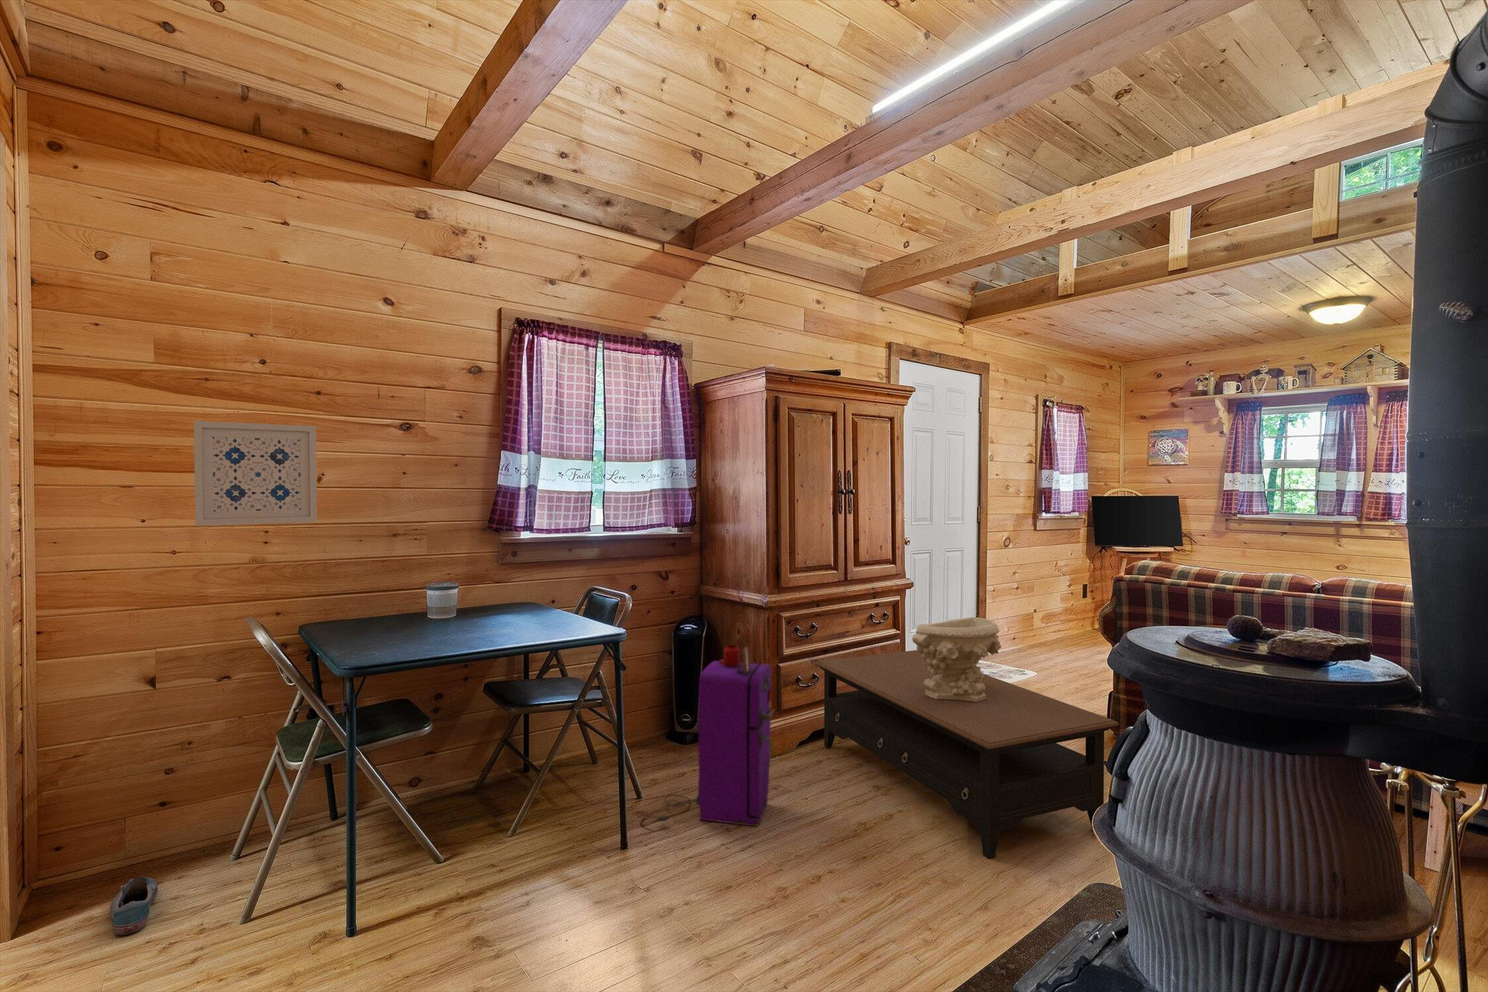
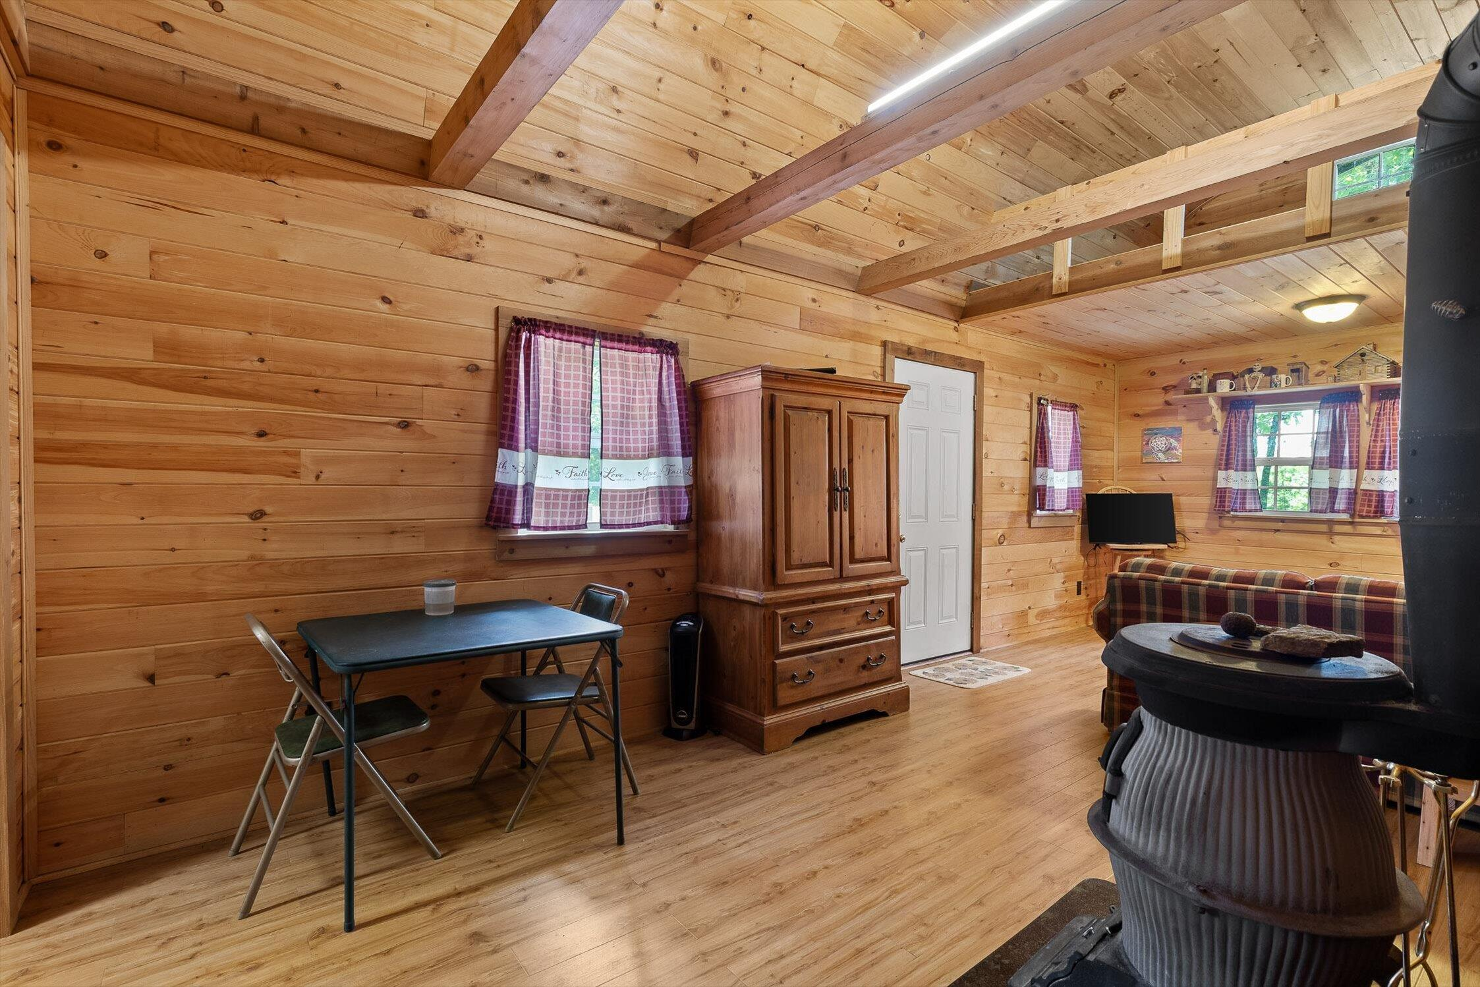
- decorative bowl [911,617,1002,702]
- air purifier [640,644,775,827]
- coffee table [814,650,1119,859]
- wall art [194,420,318,527]
- shoe [110,877,158,936]
